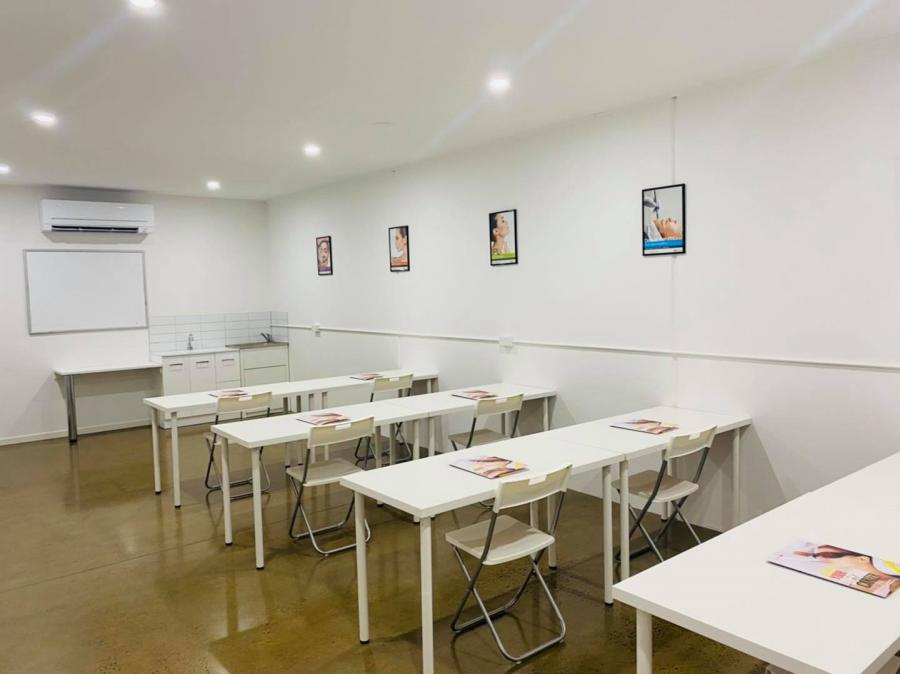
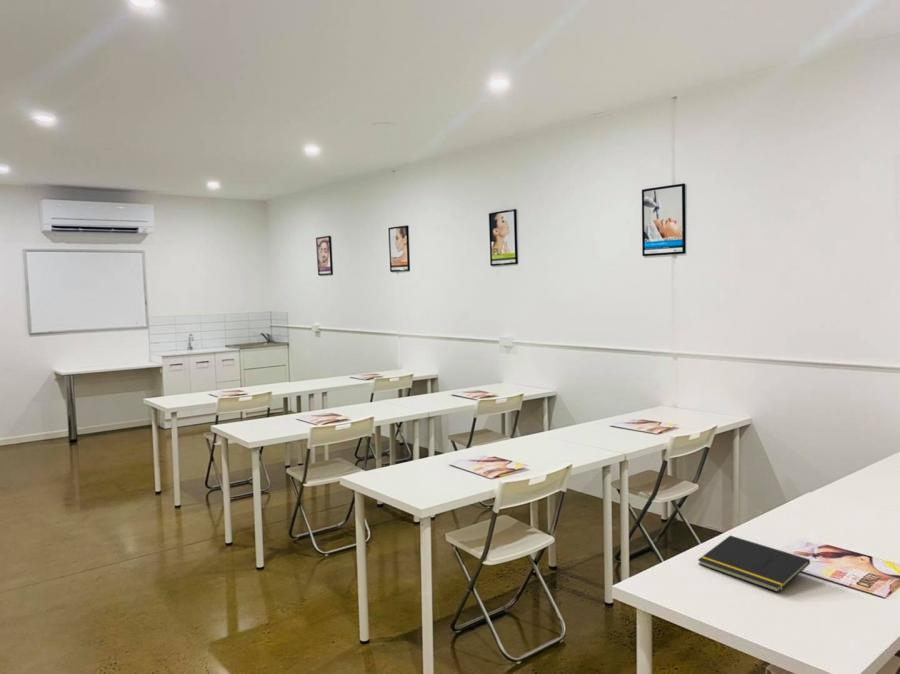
+ notepad [697,534,811,593]
